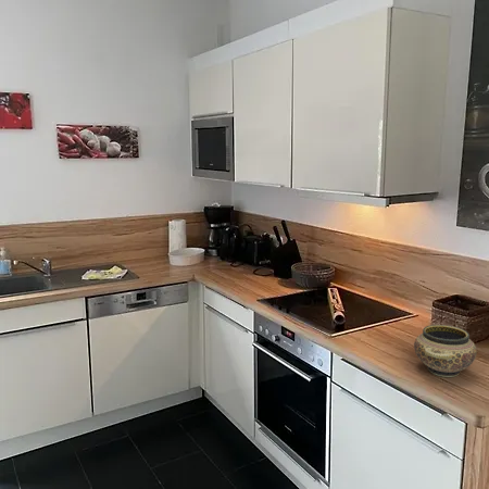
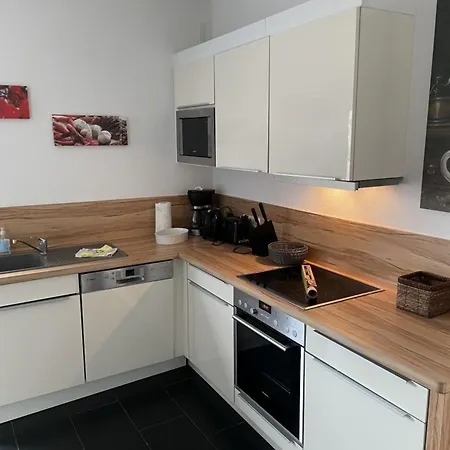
- ceramic bowl [413,324,478,378]
